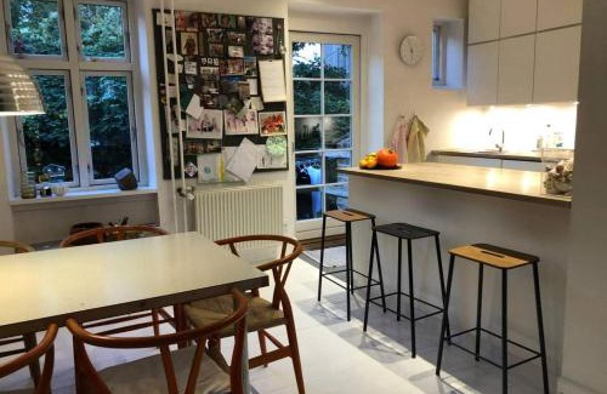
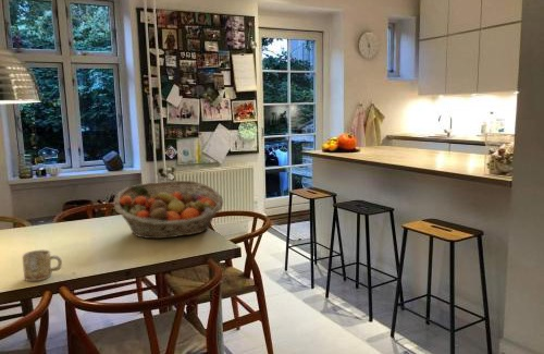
+ fruit basket [113,180,224,240]
+ mug [22,249,63,282]
